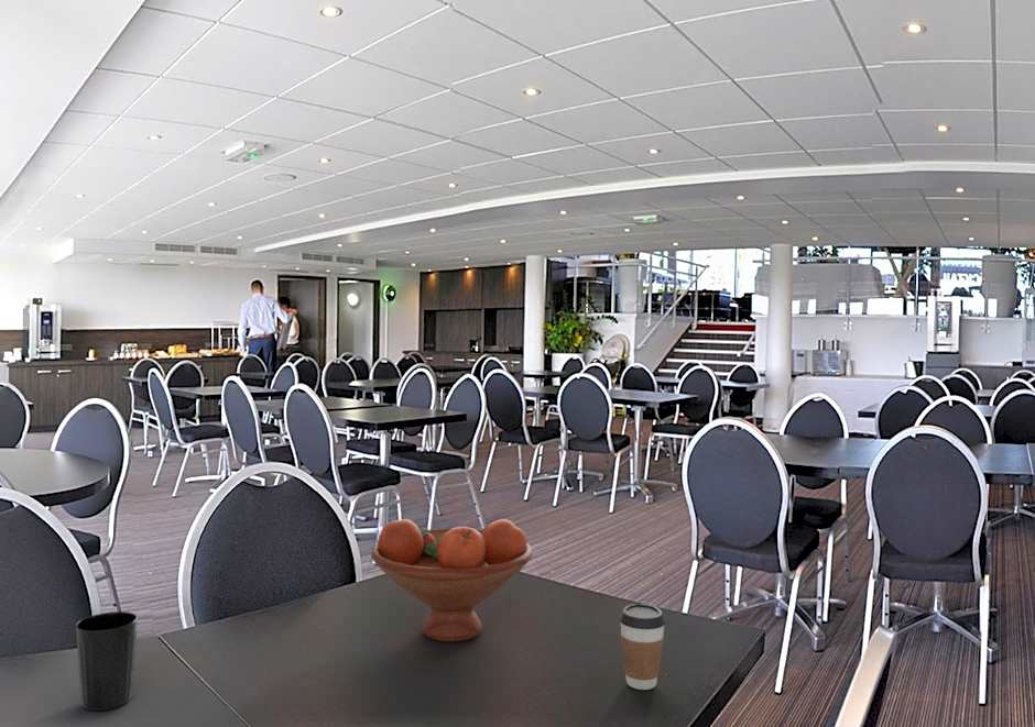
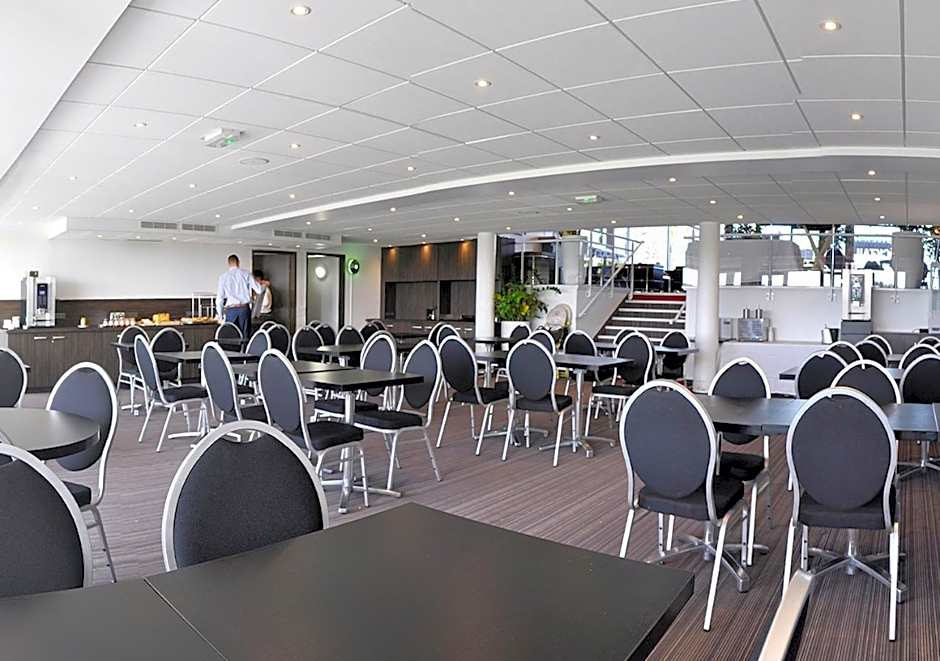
- fruit bowl [370,518,534,642]
- coffee cup [619,603,666,691]
- cup [75,610,139,712]
